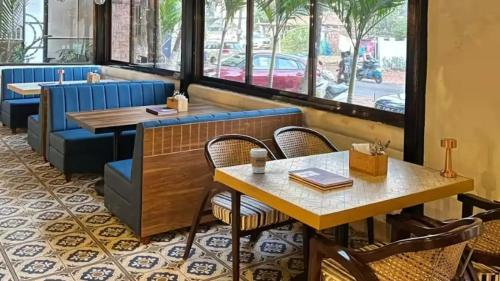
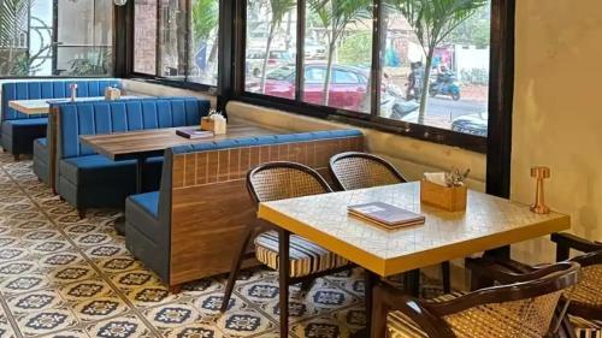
- coffee cup [249,147,268,174]
